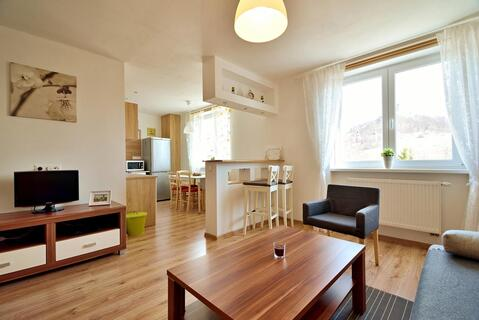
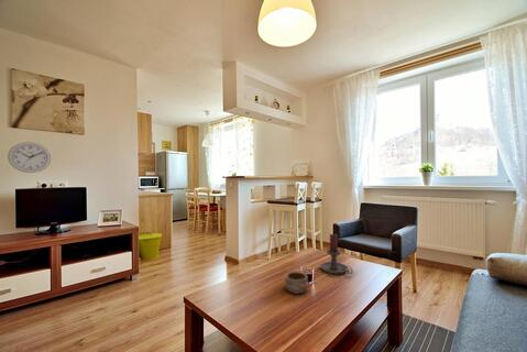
+ pottery [284,271,309,295]
+ wall clock [7,141,52,174]
+ candle holder [319,233,354,275]
